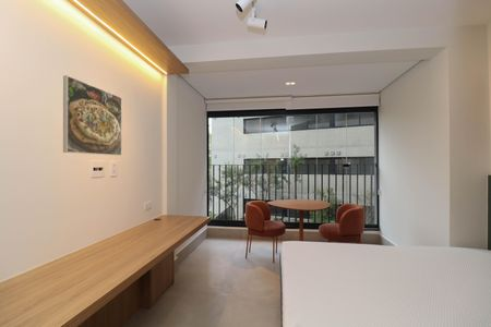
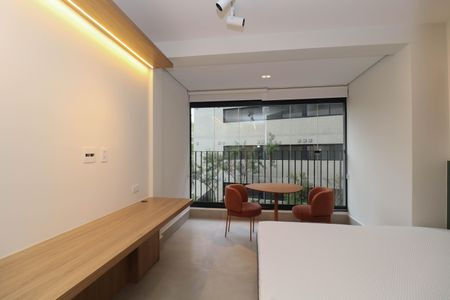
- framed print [62,74,122,157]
